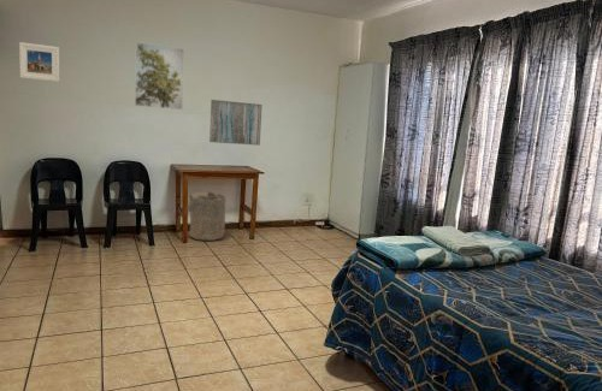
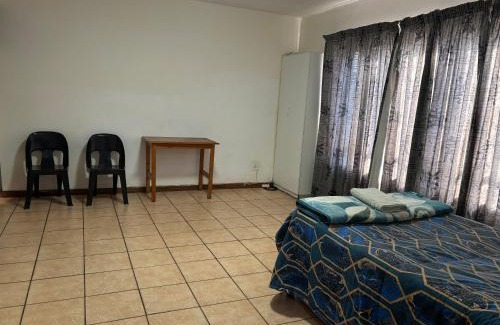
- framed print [18,41,60,83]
- laundry hamper [187,190,228,242]
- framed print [134,41,185,111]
- wall art [208,99,264,147]
